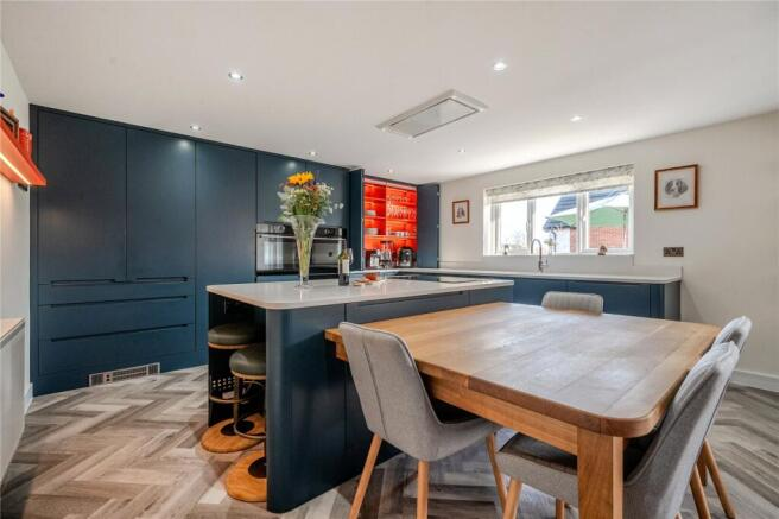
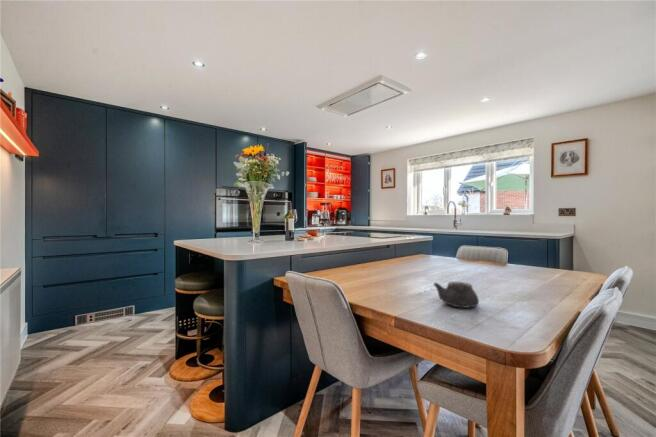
+ teapot [432,281,480,309]
